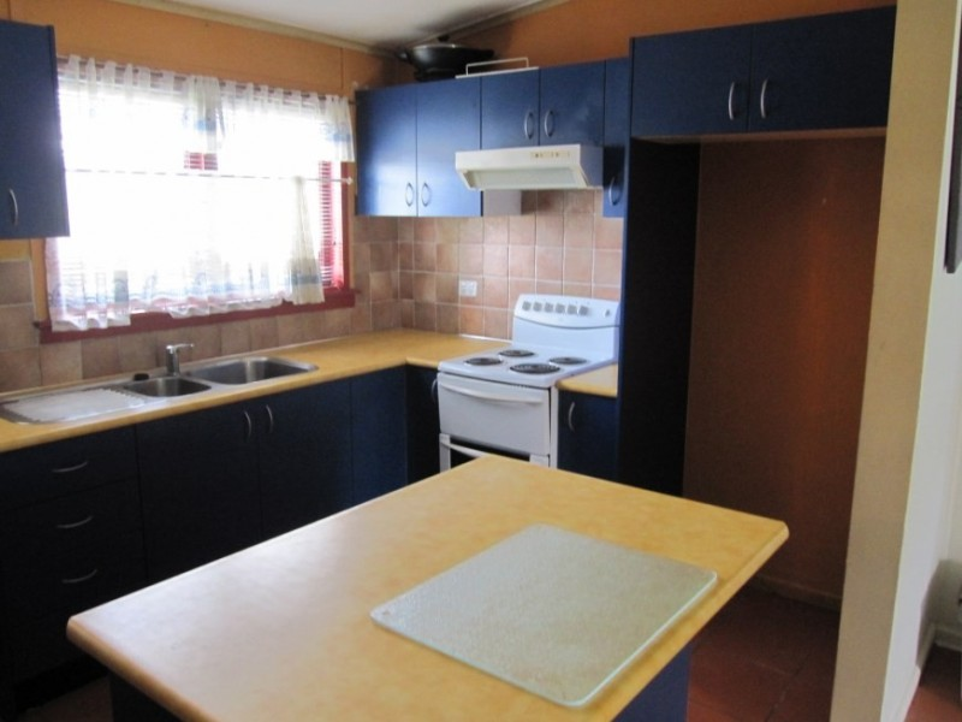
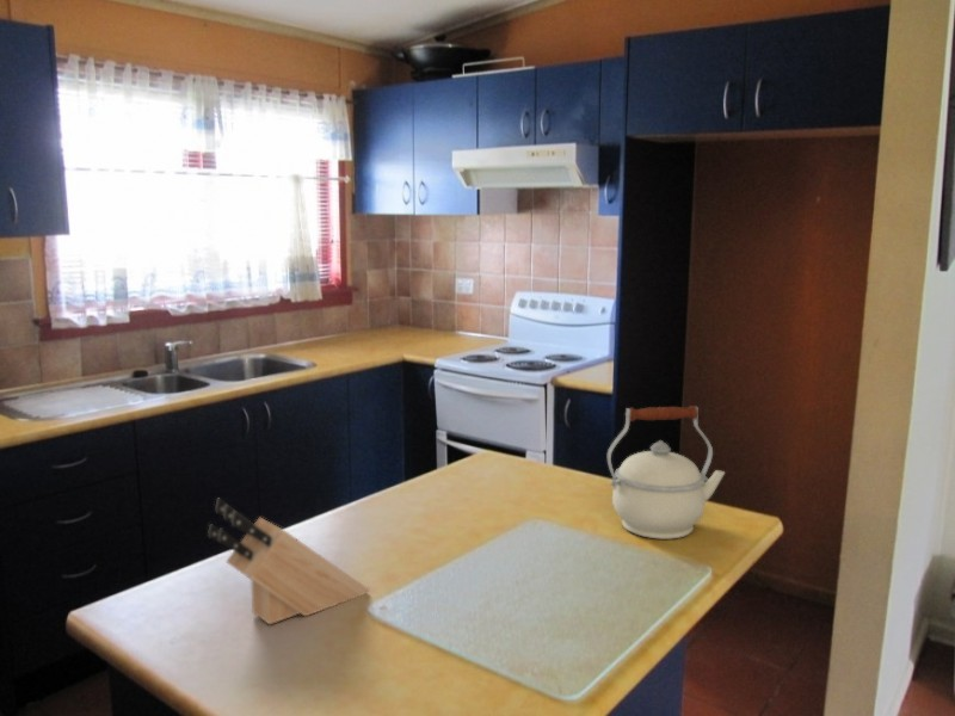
+ knife block [207,498,369,625]
+ kettle [606,405,726,541]
